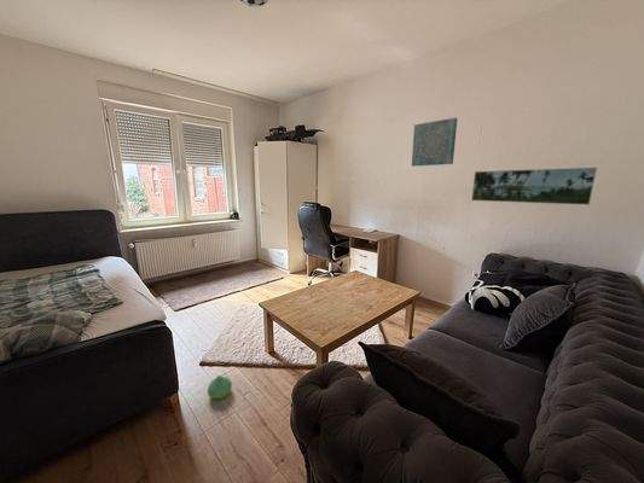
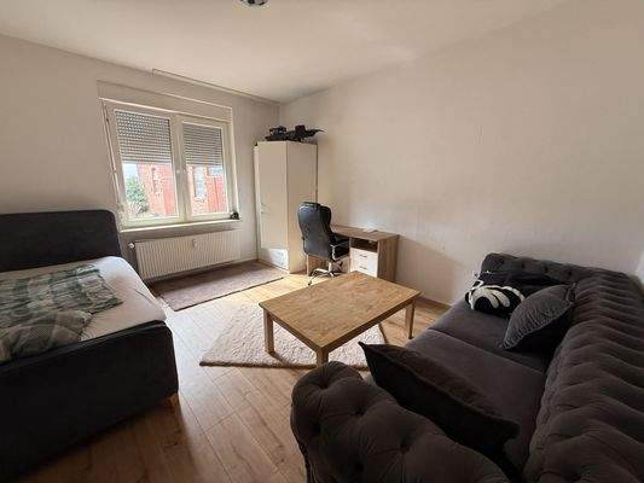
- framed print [470,167,598,206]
- plush toy [207,374,233,400]
- wall art [411,117,458,168]
